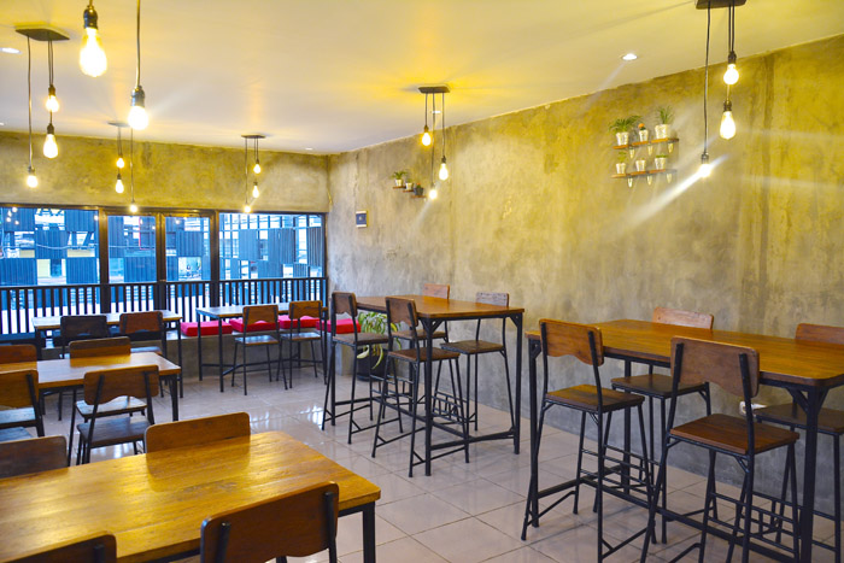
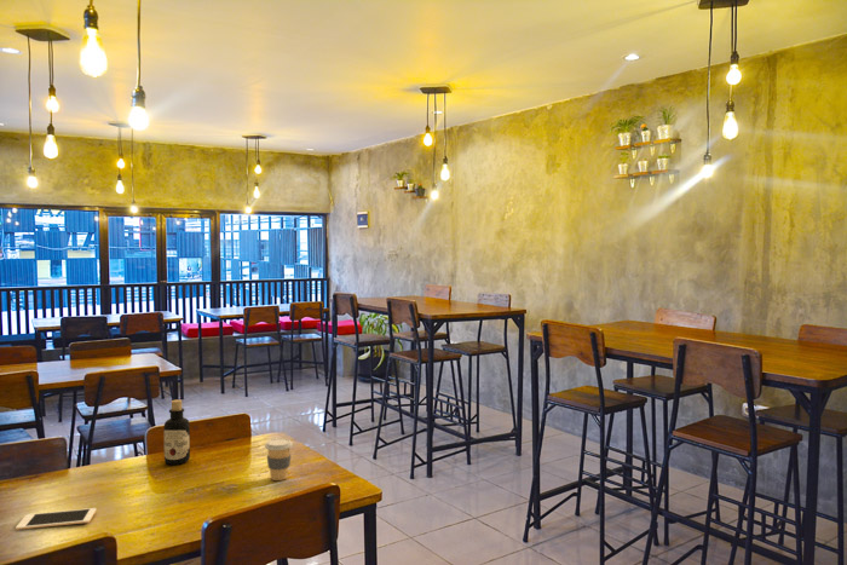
+ coffee cup [264,437,294,482]
+ bottle [163,398,191,466]
+ cell phone [15,507,97,531]
